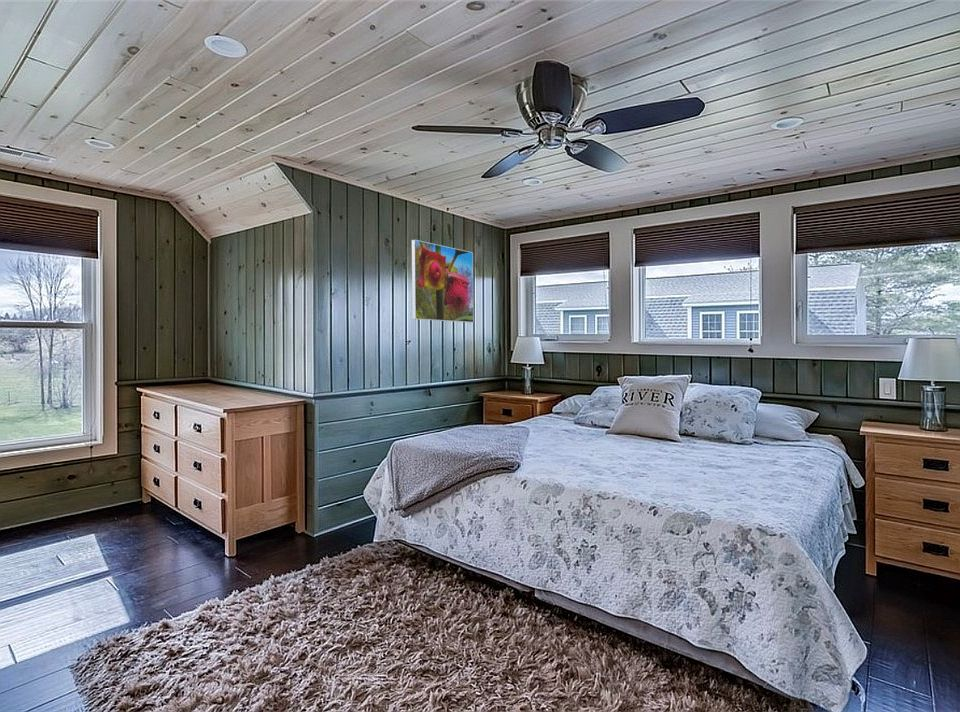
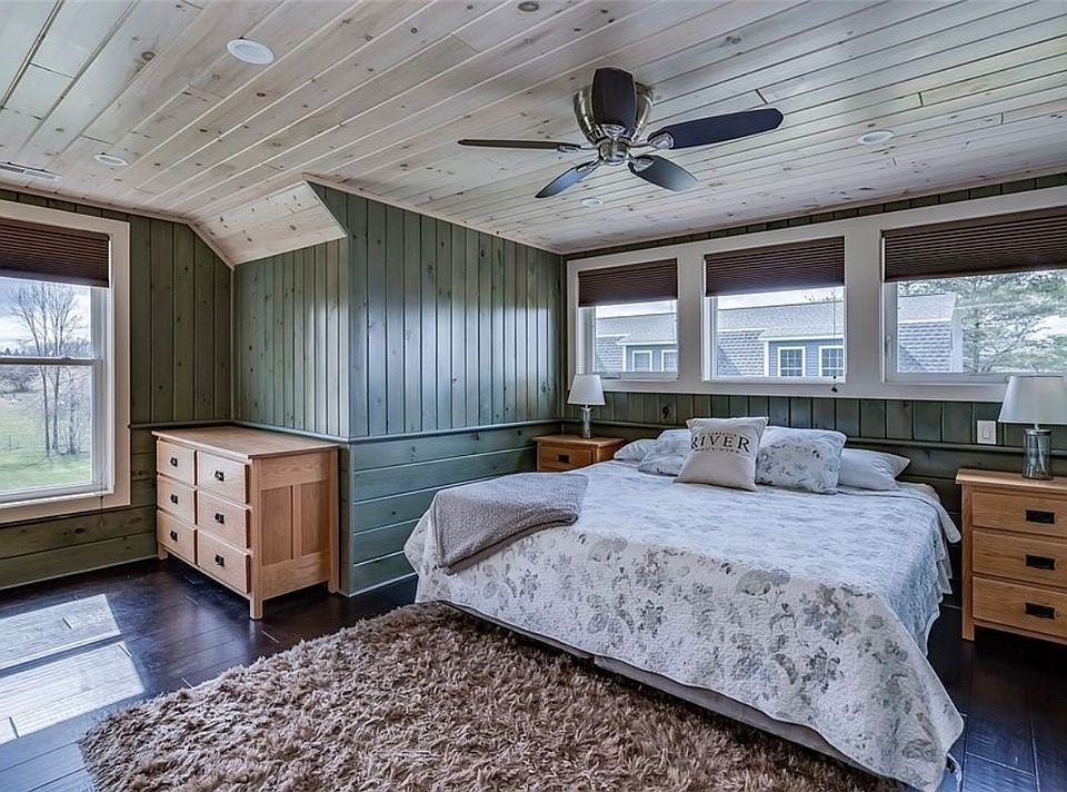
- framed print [411,239,475,324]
